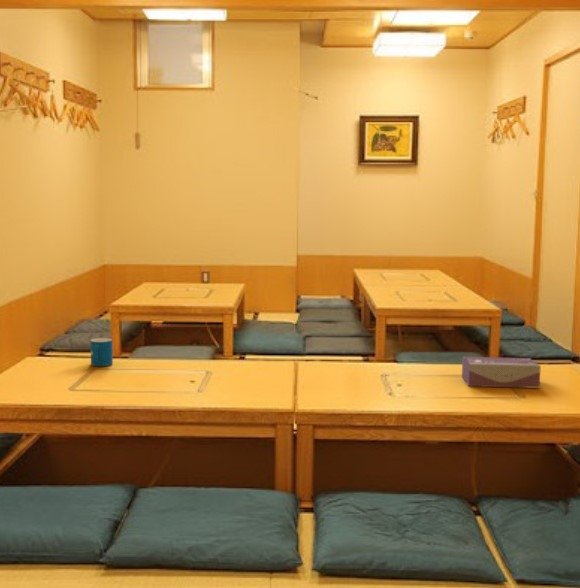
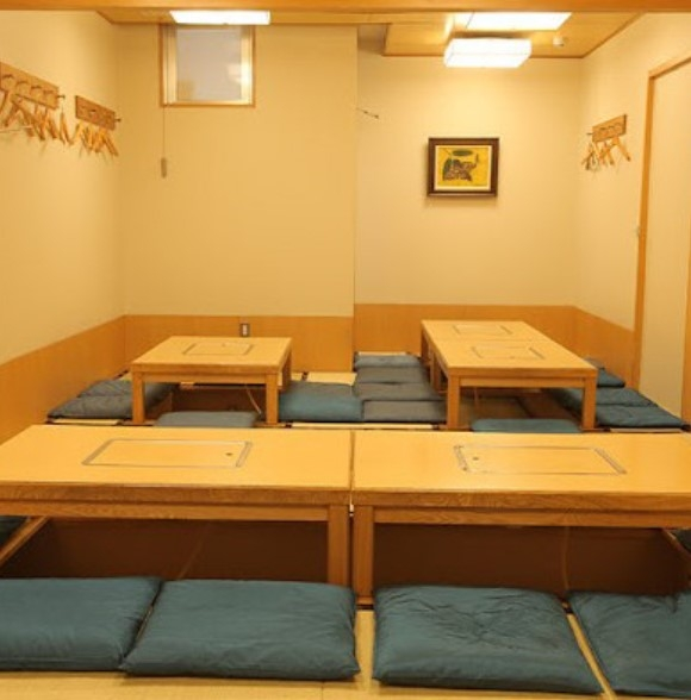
- mug [89,337,114,367]
- tissue box [461,356,542,389]
